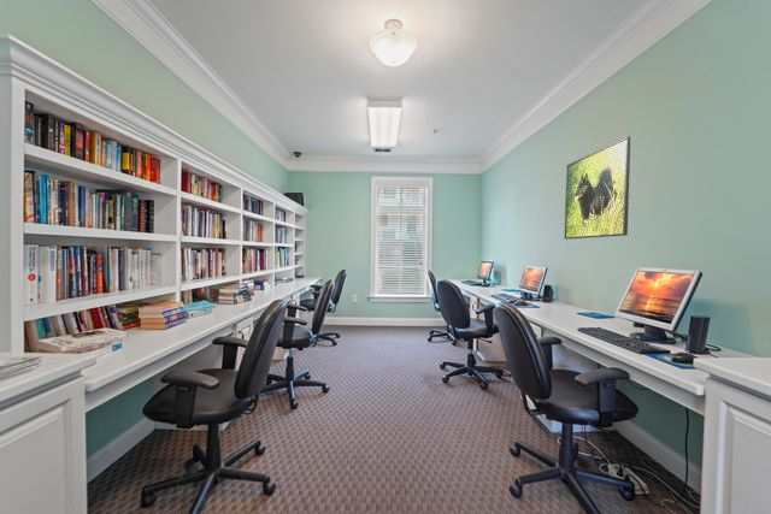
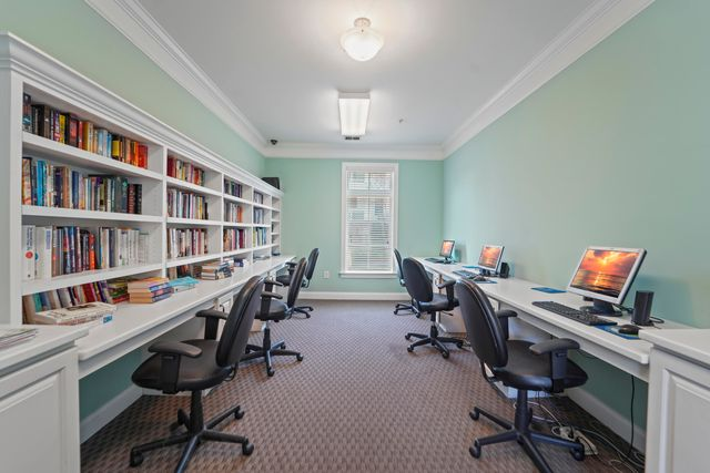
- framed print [564,135,631,241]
